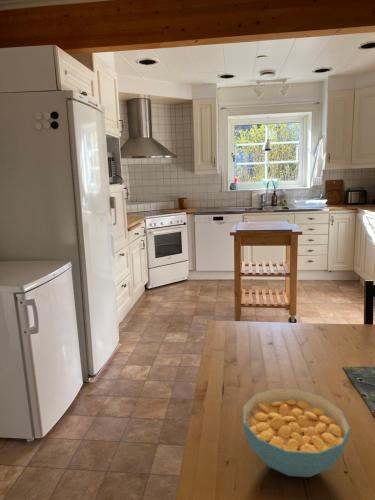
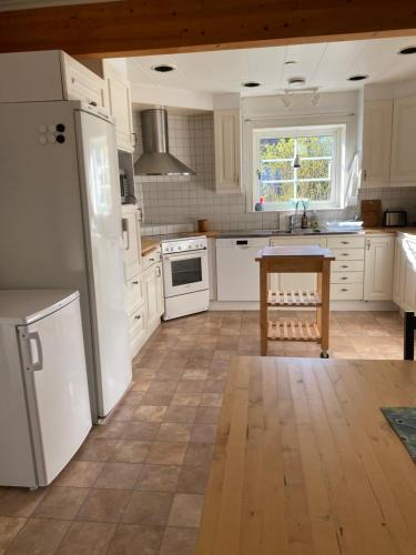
- cereal bowl [242,388,351,478]
